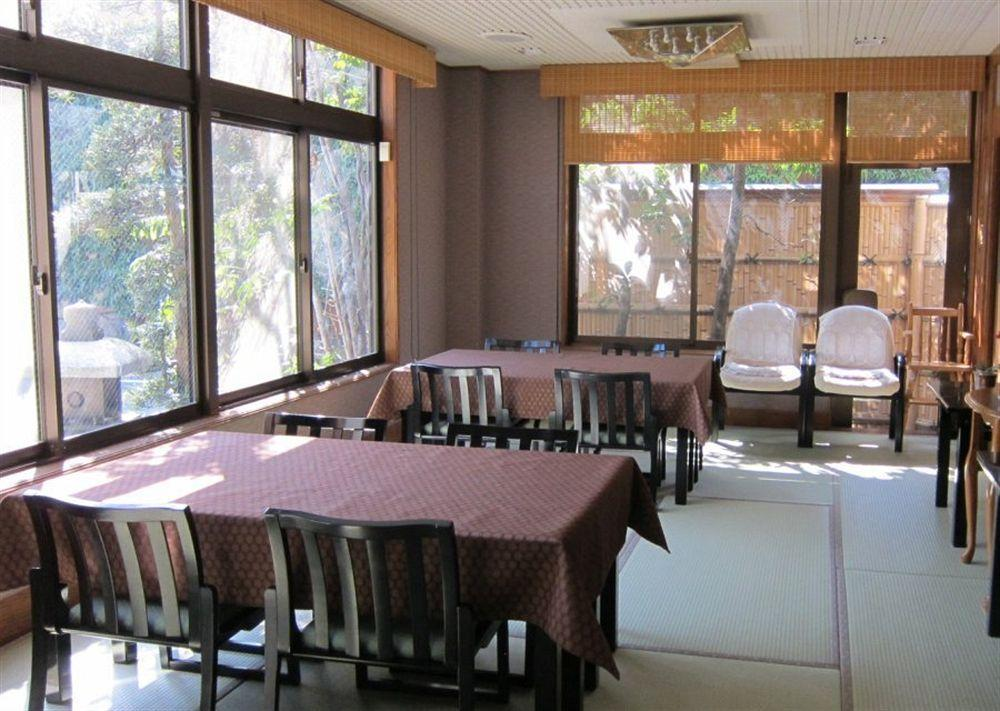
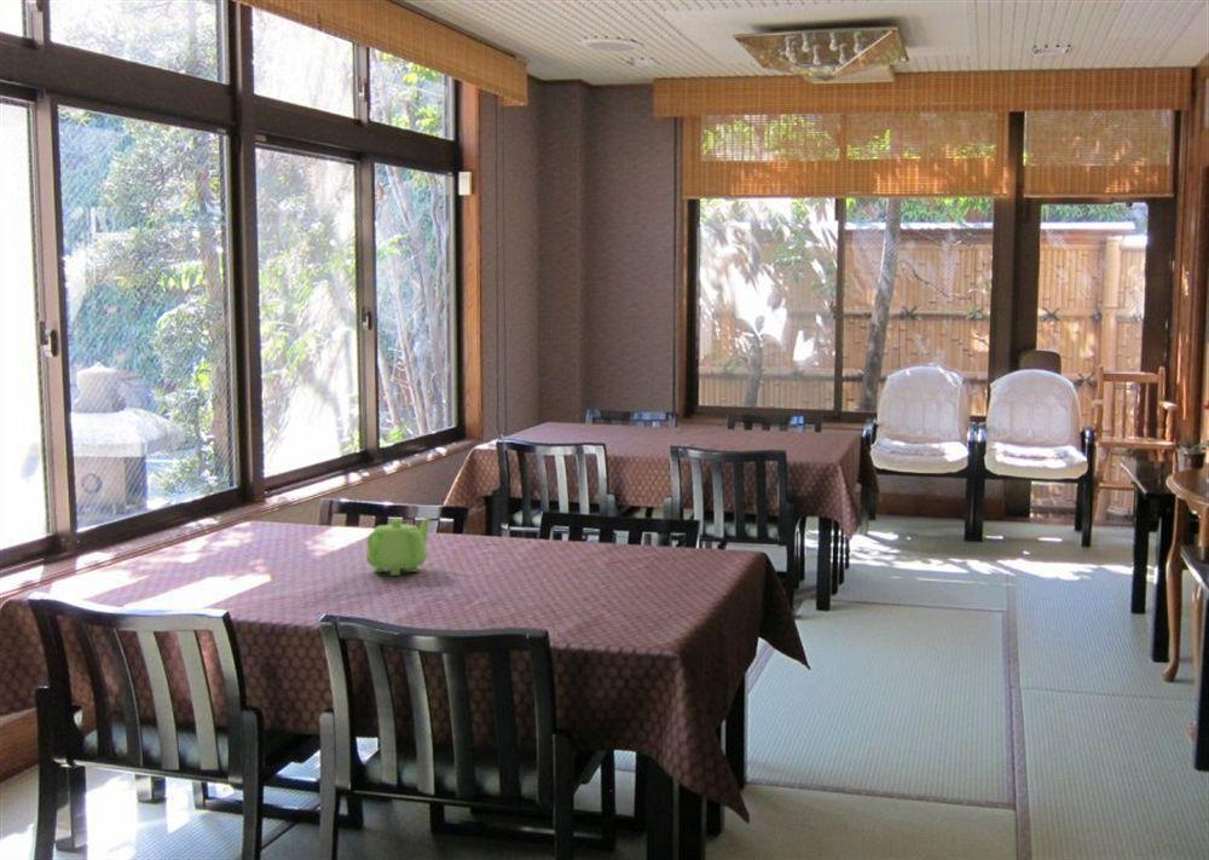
+ teapot [365,515,433,577]
